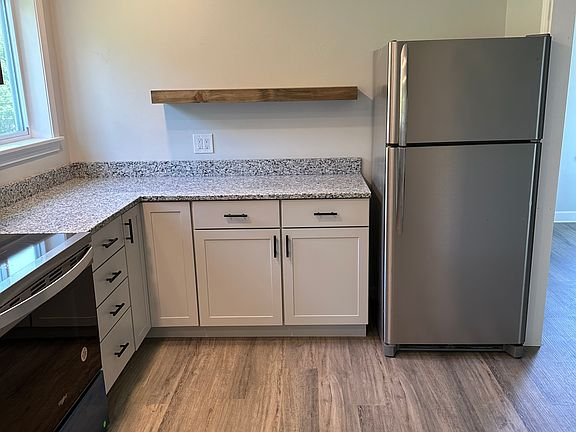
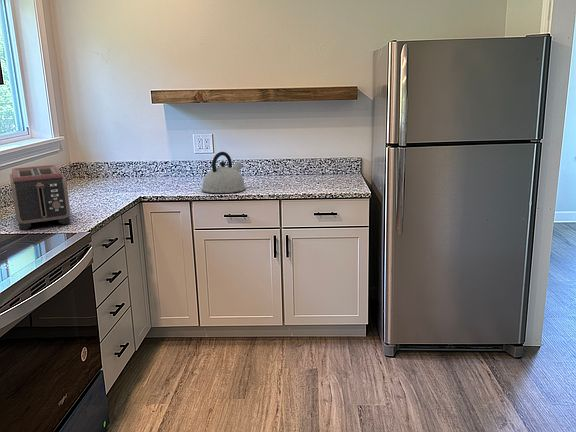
+ toaster [9,164,71,231]
+ kettle [201,151,247,194]
